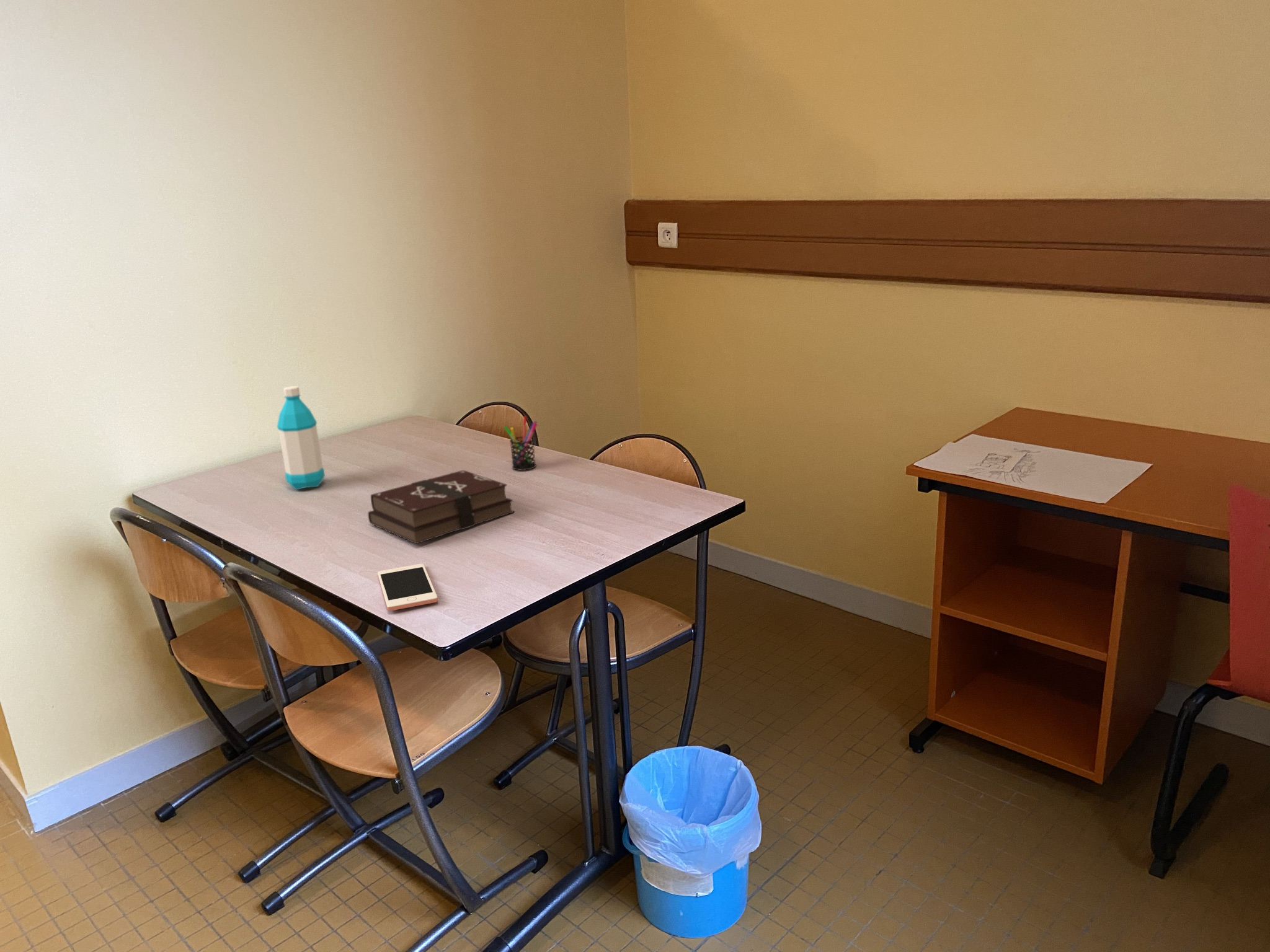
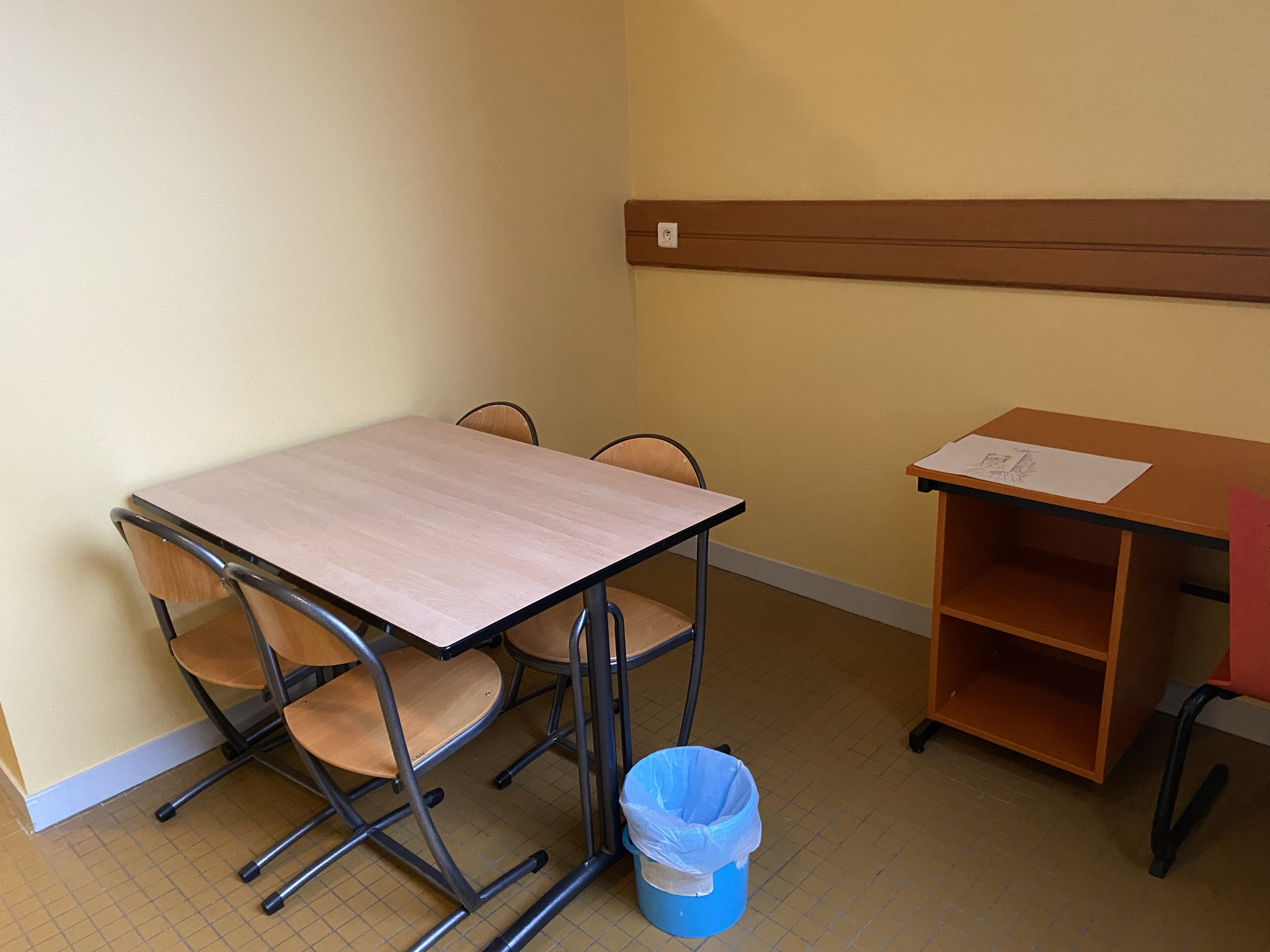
- water bottle [277,386,326,490]
- hardback book [368,469,515,544]
- pen holder [504,416,538,471]
- cell phone [377,563,438,611]
